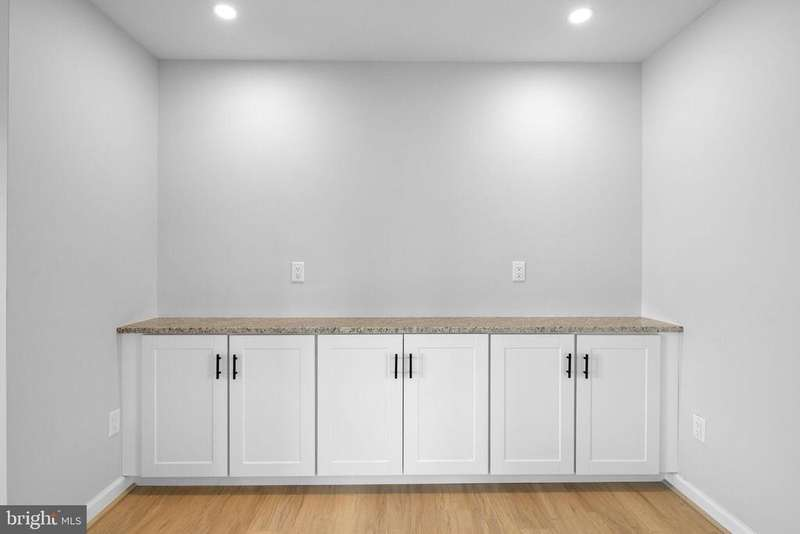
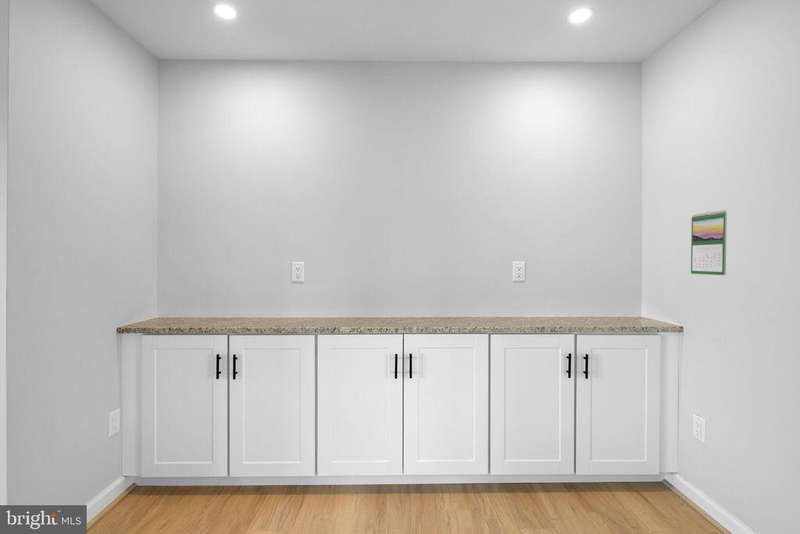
+ calendar [690,210,728,276]
